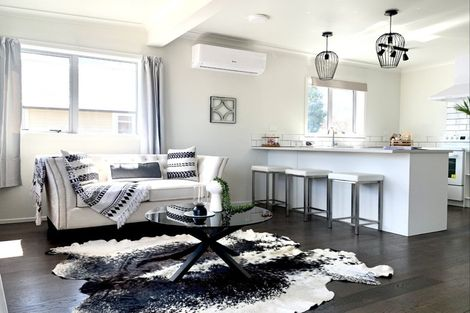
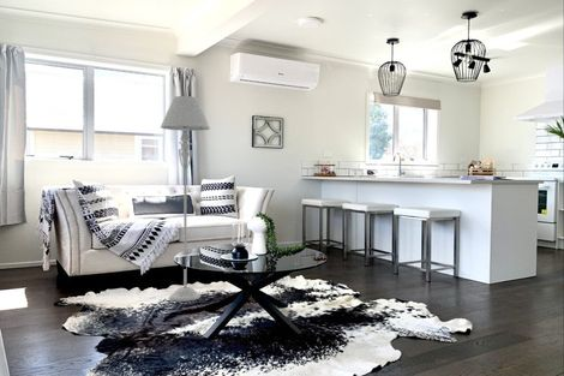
+ floor lamp [160,95,211,303]
